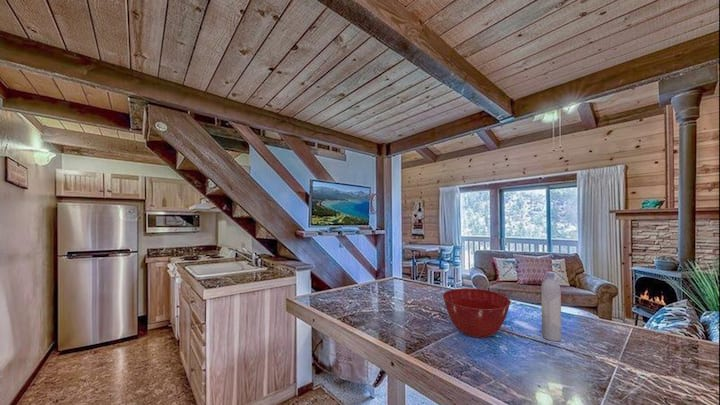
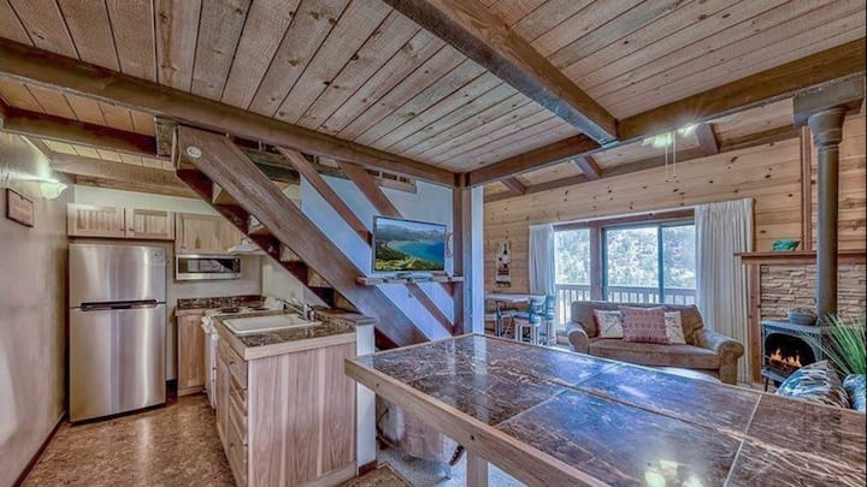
- bottle [540,271,562,342]
- mixing bowl [442,287,512,339]
